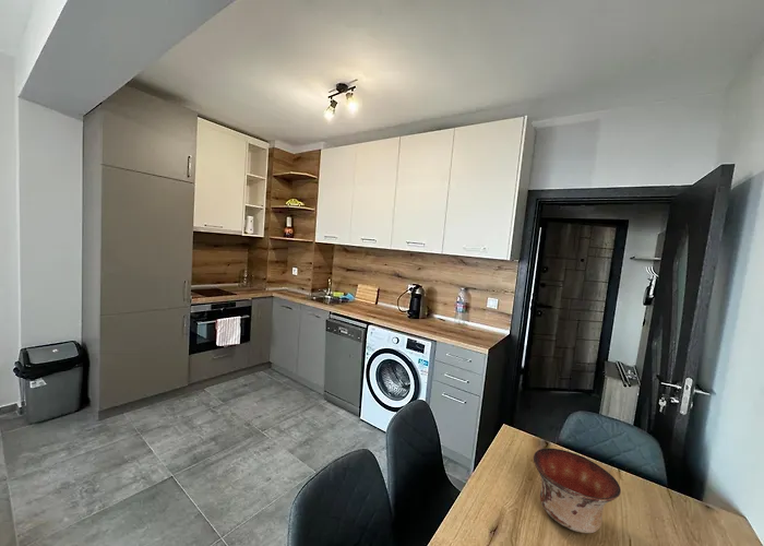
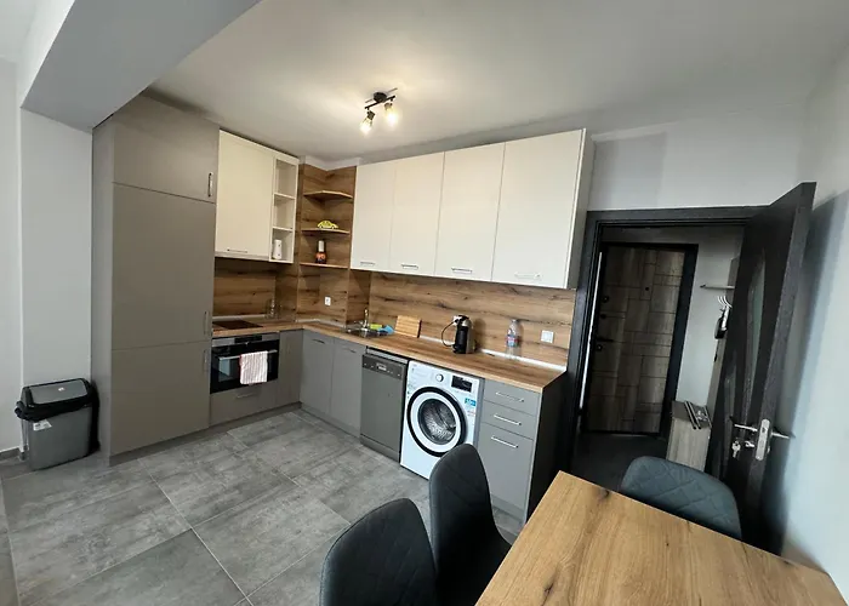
- bowl [533,447,622,534]
